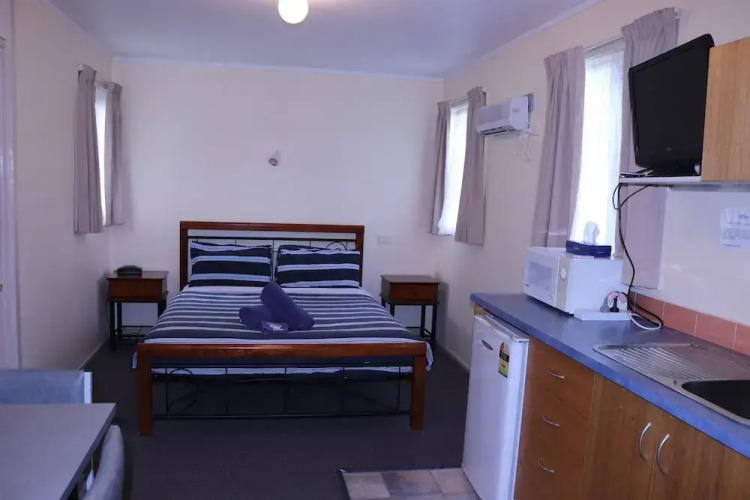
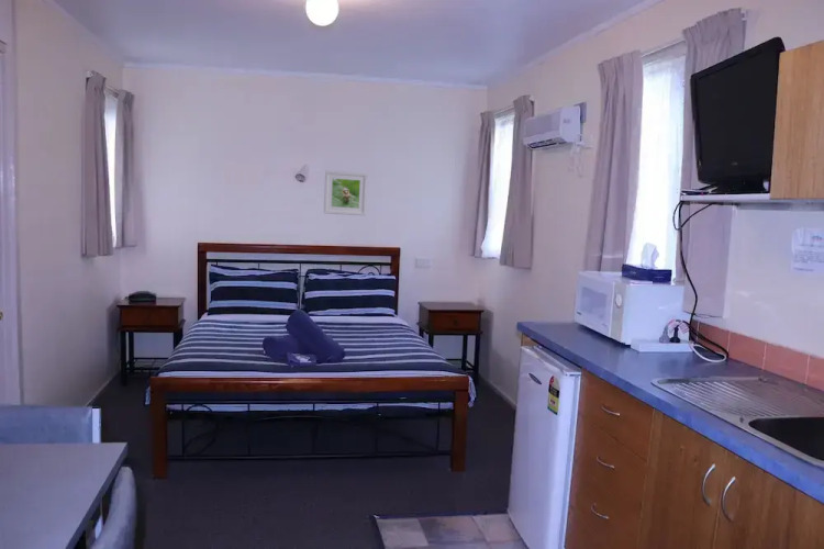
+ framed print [323,170,369,216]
